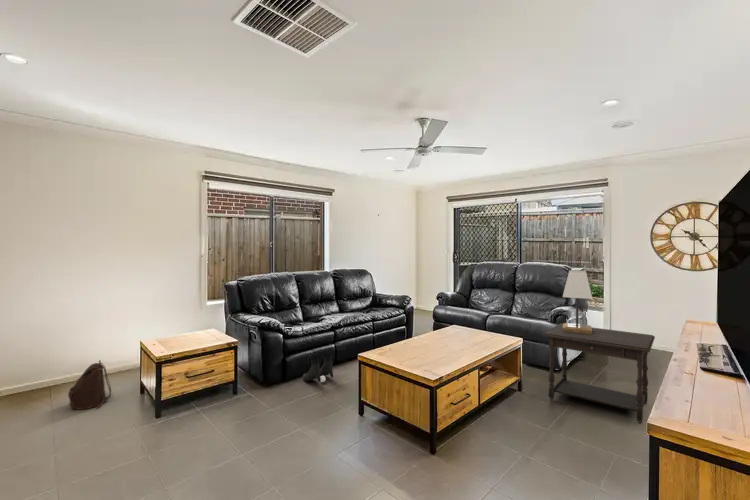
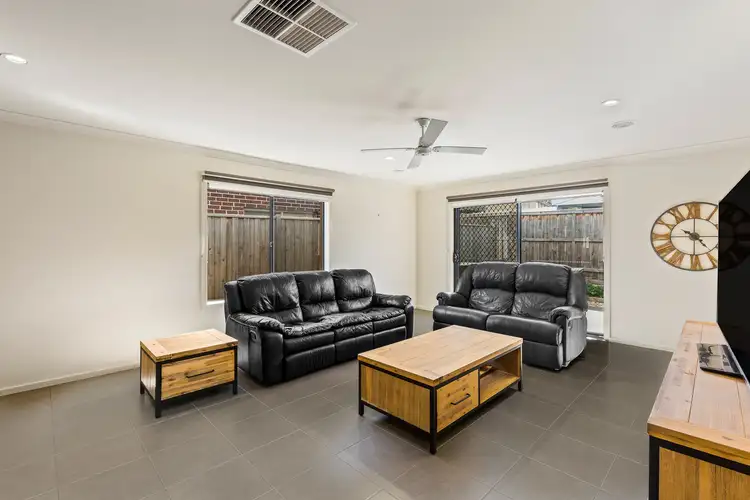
- side table [541,322,656,425]
- boots [302,354,334,383]
- lamp [562,269,593,334]
- backpack [67,359,112,411]
